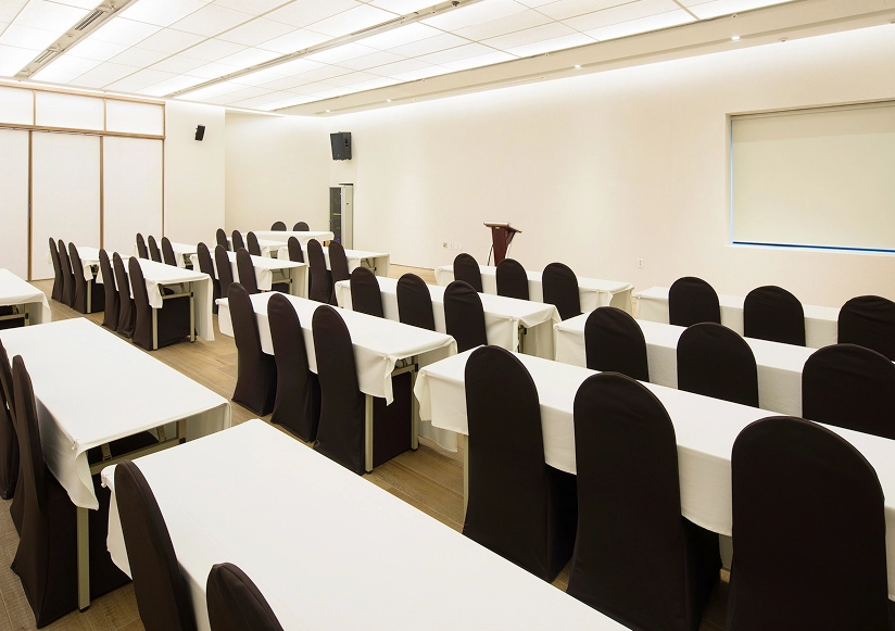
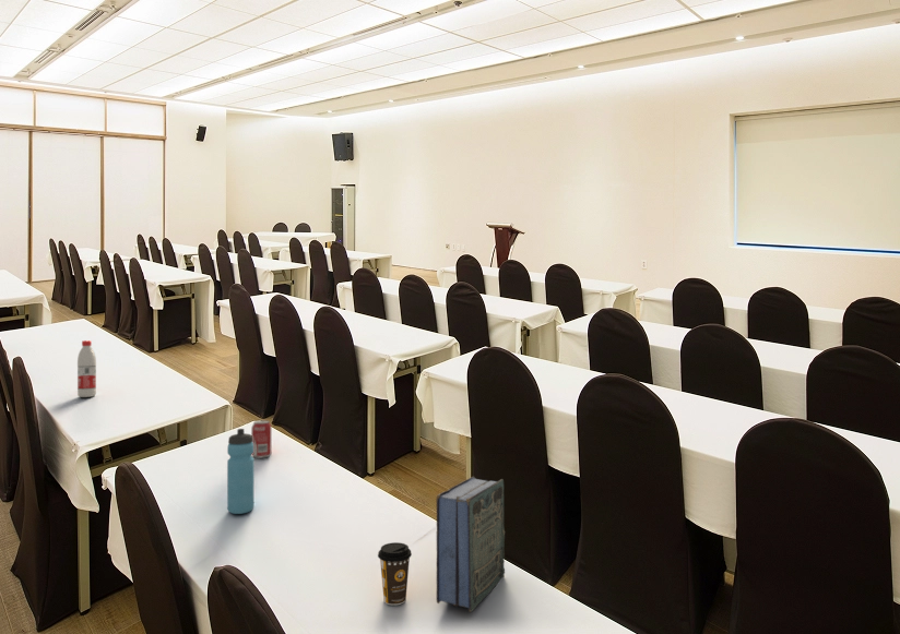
+ water bottle [76,339,97,398]
+ beverage can [250,419,272,459]
+ coffee cup [377,541,413,606]
+ water bottle [226,428,254,515]
+ book [435,476,506,613]
